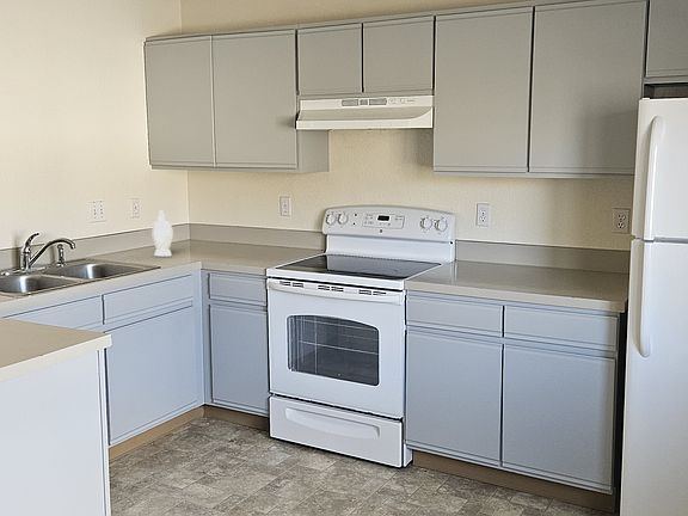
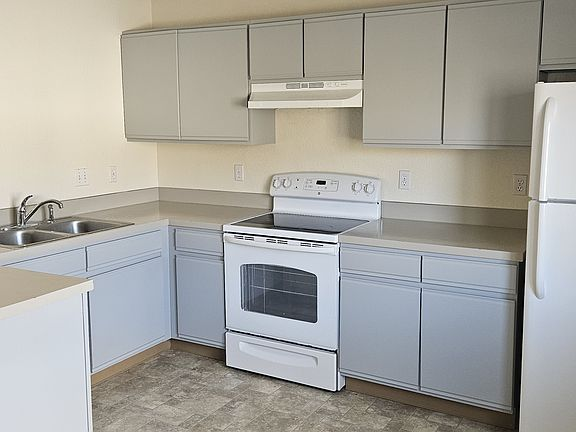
- soap bottle [150,209,174,258]
